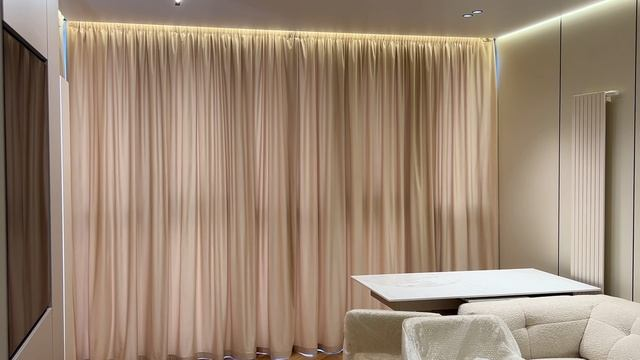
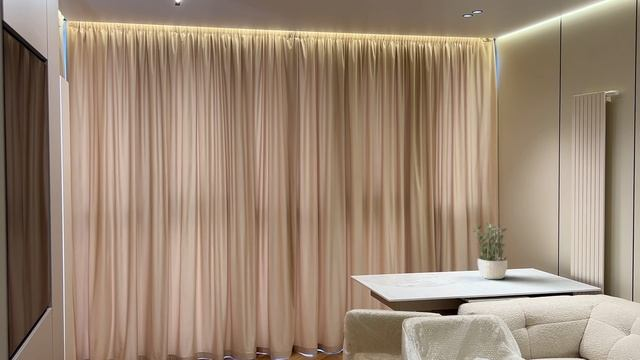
+ potted plant [472,221,508,280]
